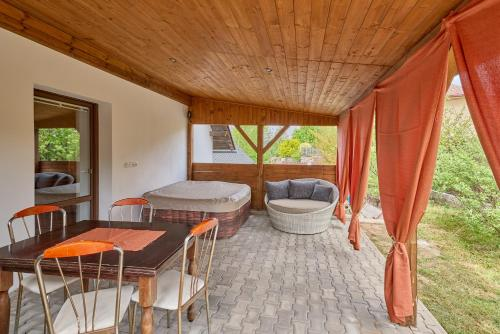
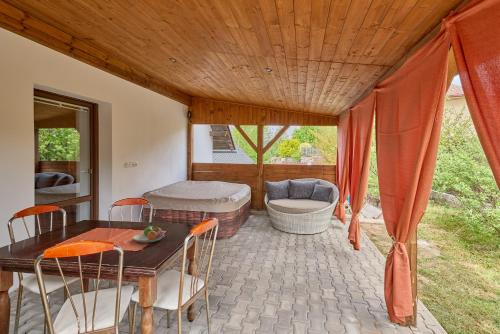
+ fruit bowl [132,225,166,244]
